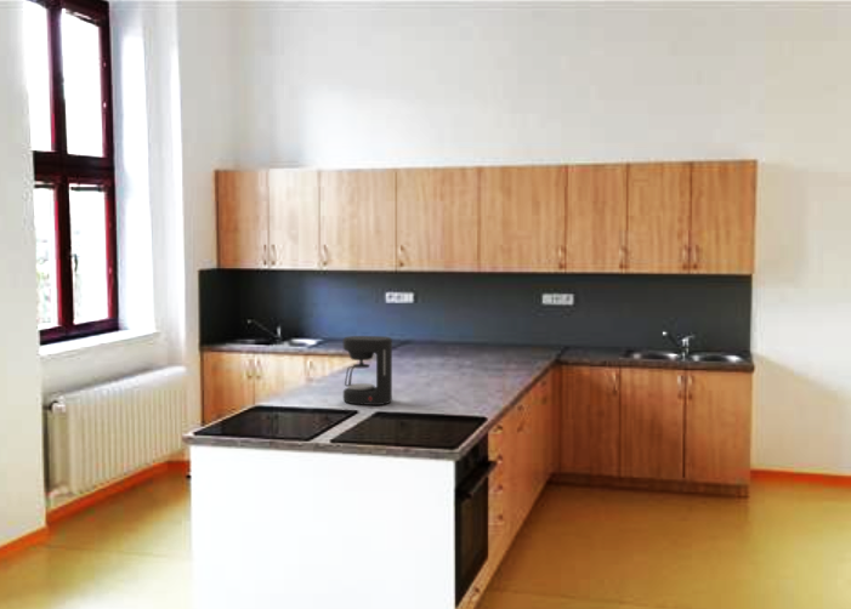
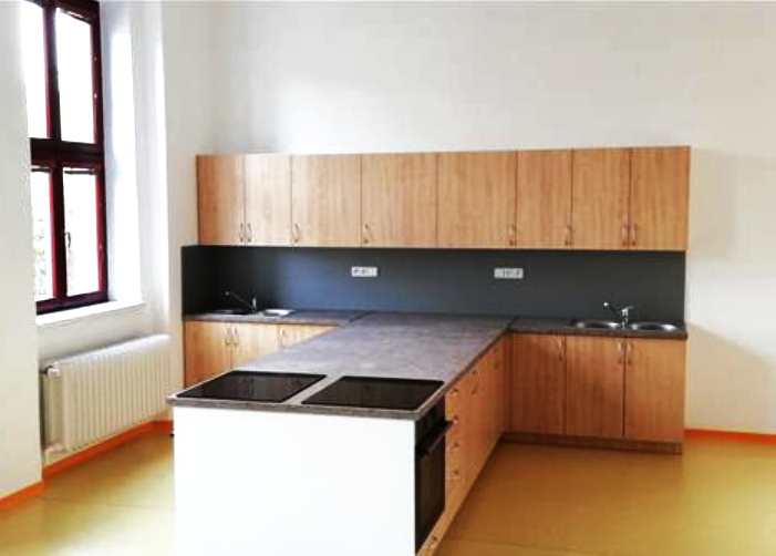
- coffee maker [342,335,393,406]
